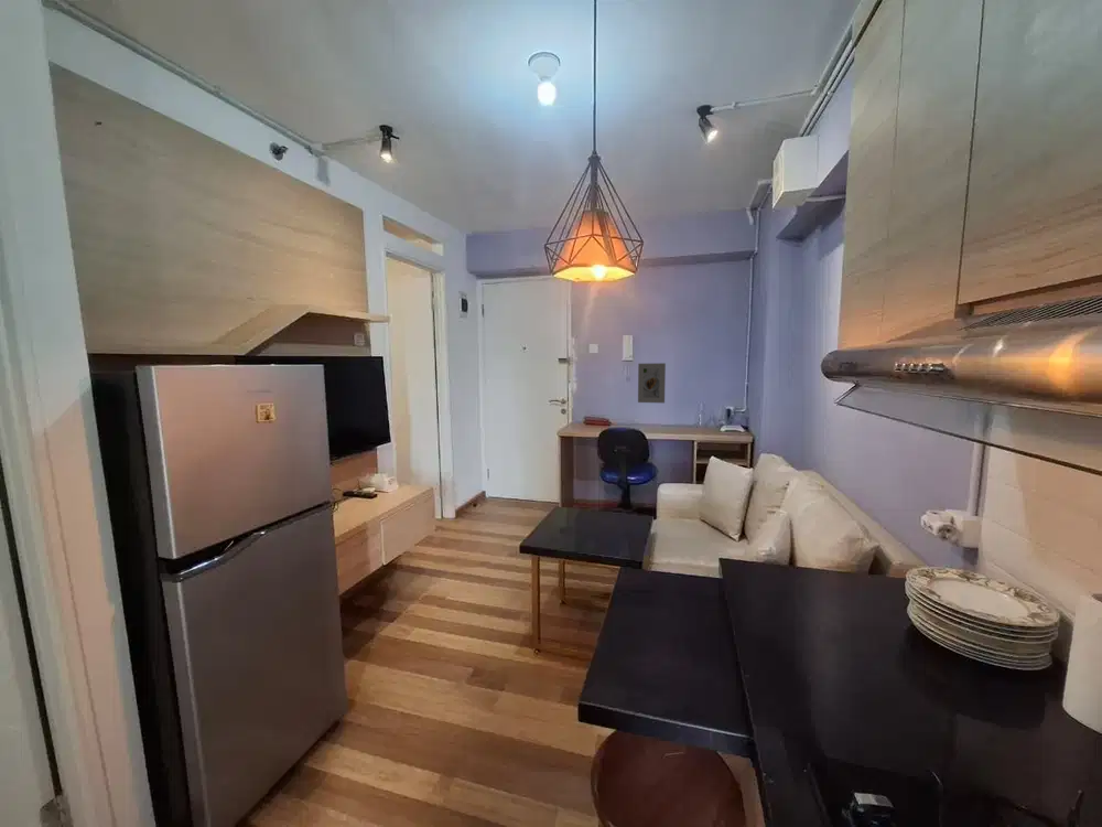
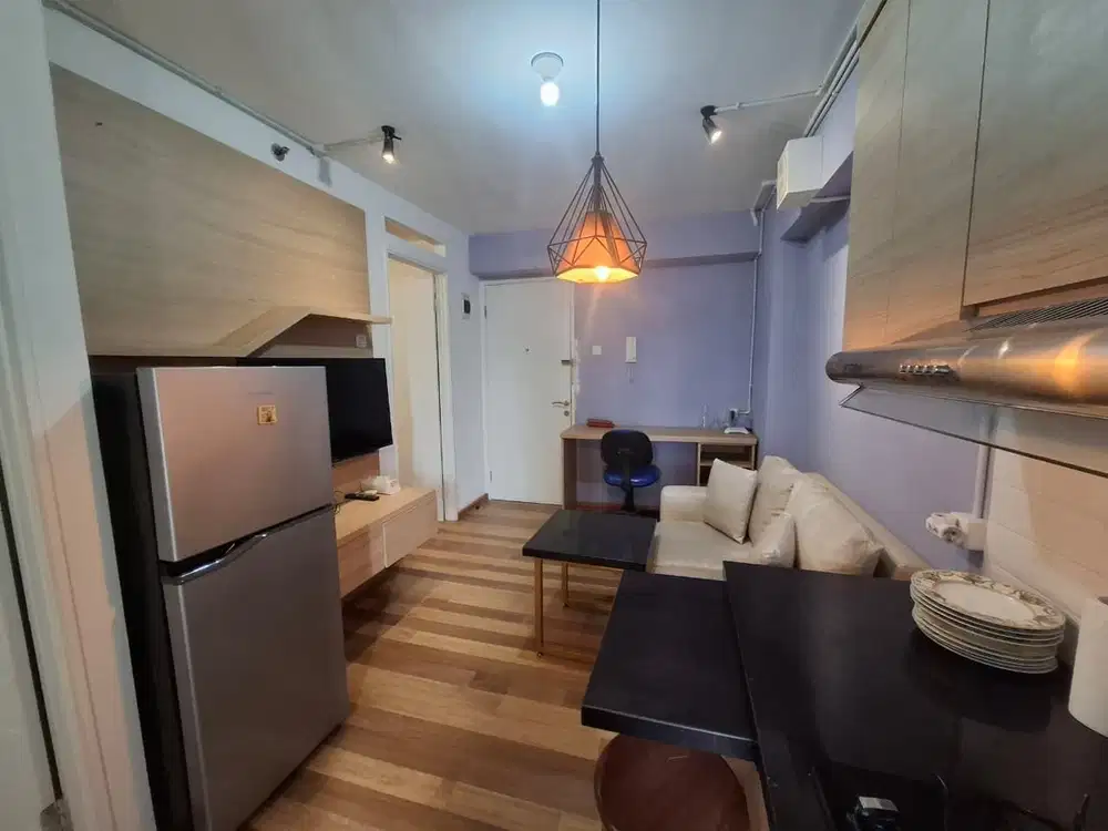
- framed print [637,362,667,404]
